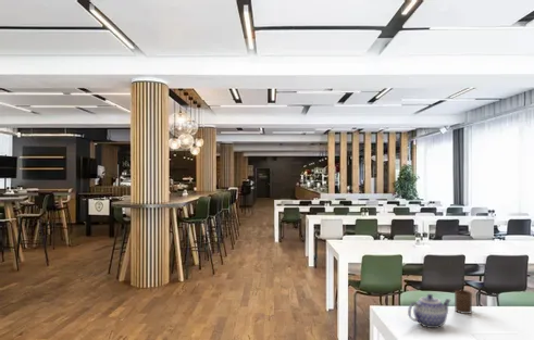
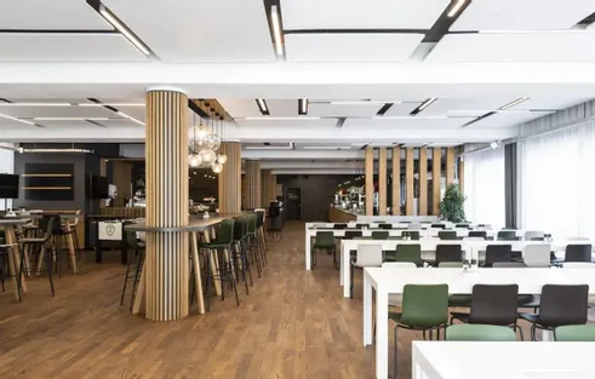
- cup [454,289,473,315]
- teapot [407,293,451,329]
